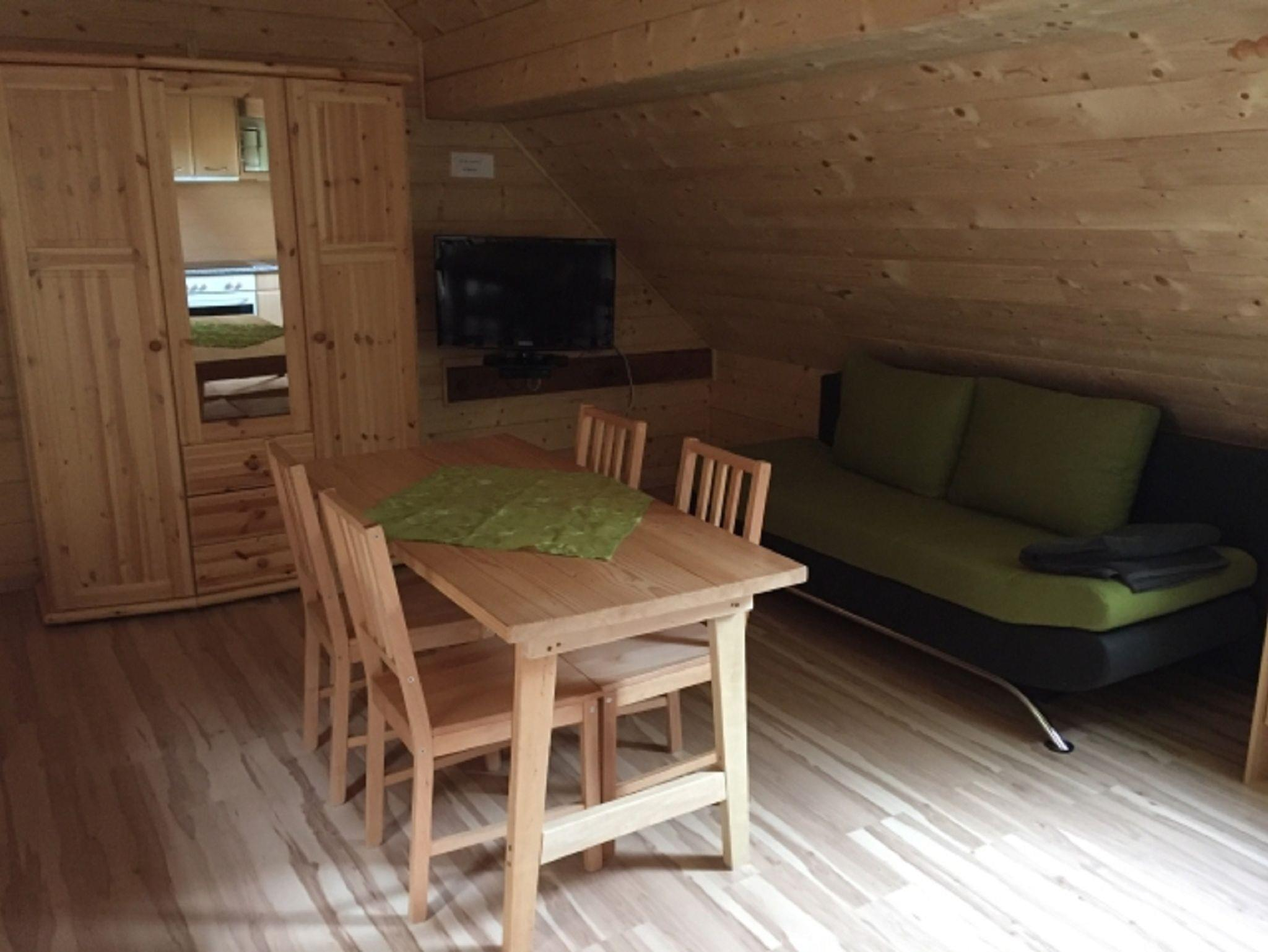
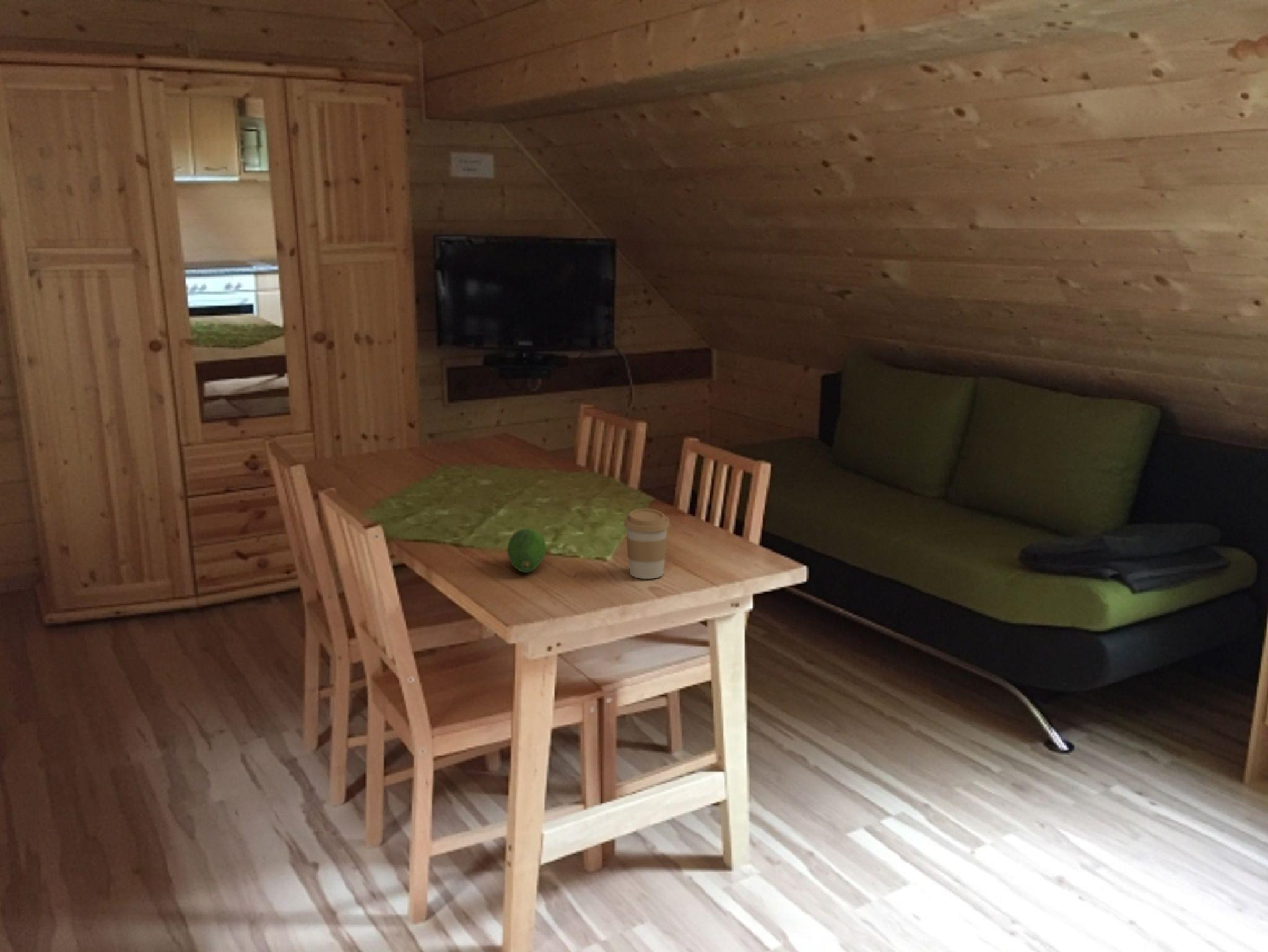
+ fruit [507,527,547,573]
+ coffee cup [623,508,671,579]
